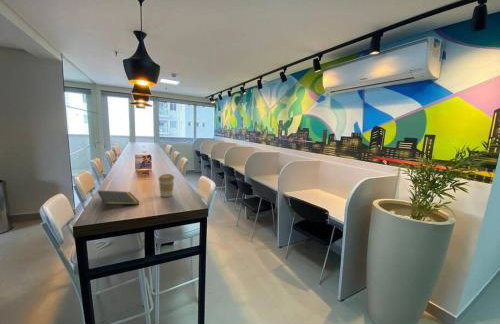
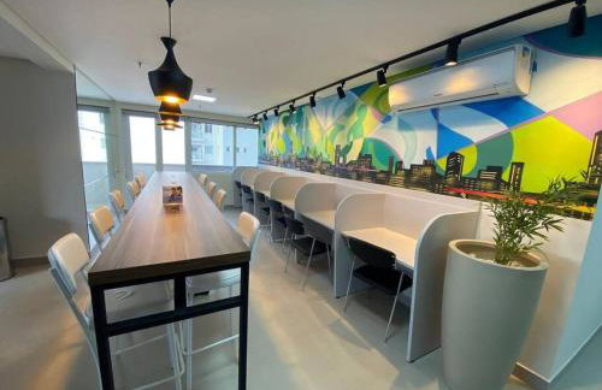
- notepad [97,190,140,211]
- coffee cup [157,173,175,198]
